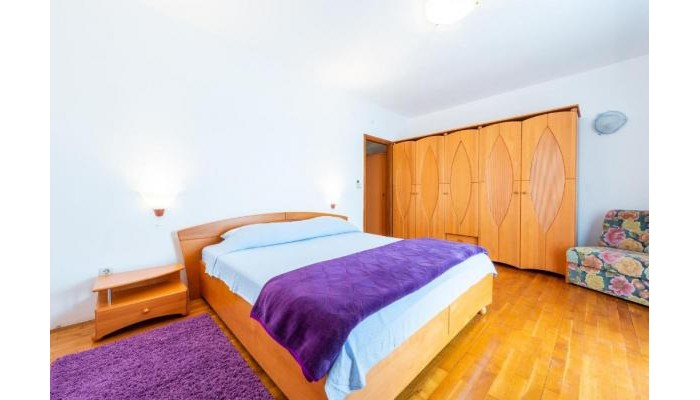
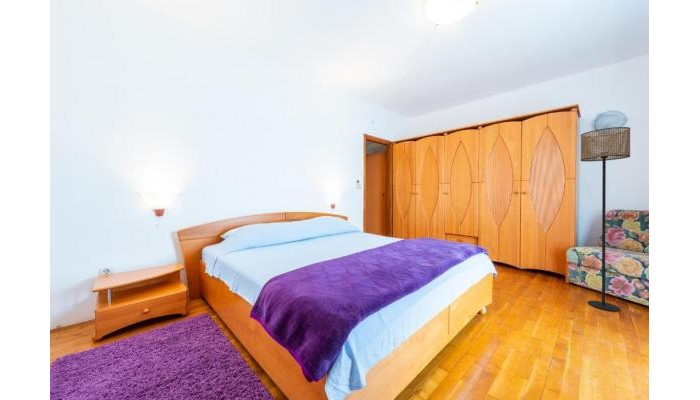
+ floor lamp [580,126,631,312]
